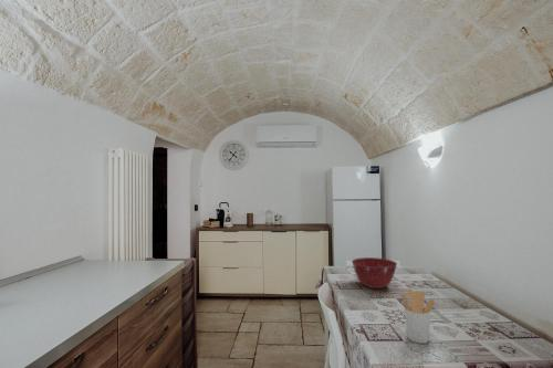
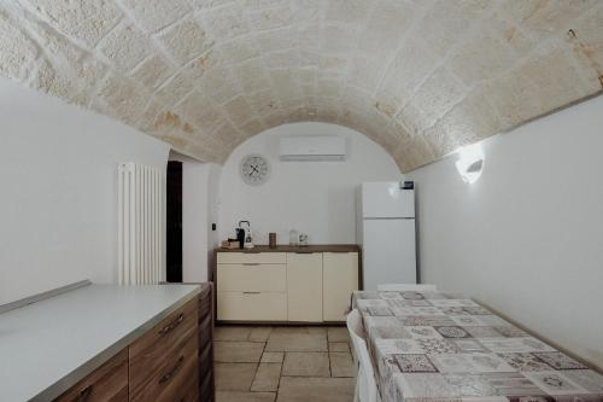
- mixing bowl [351,256,398,290]
- utensil holder [400,288,436,345]
